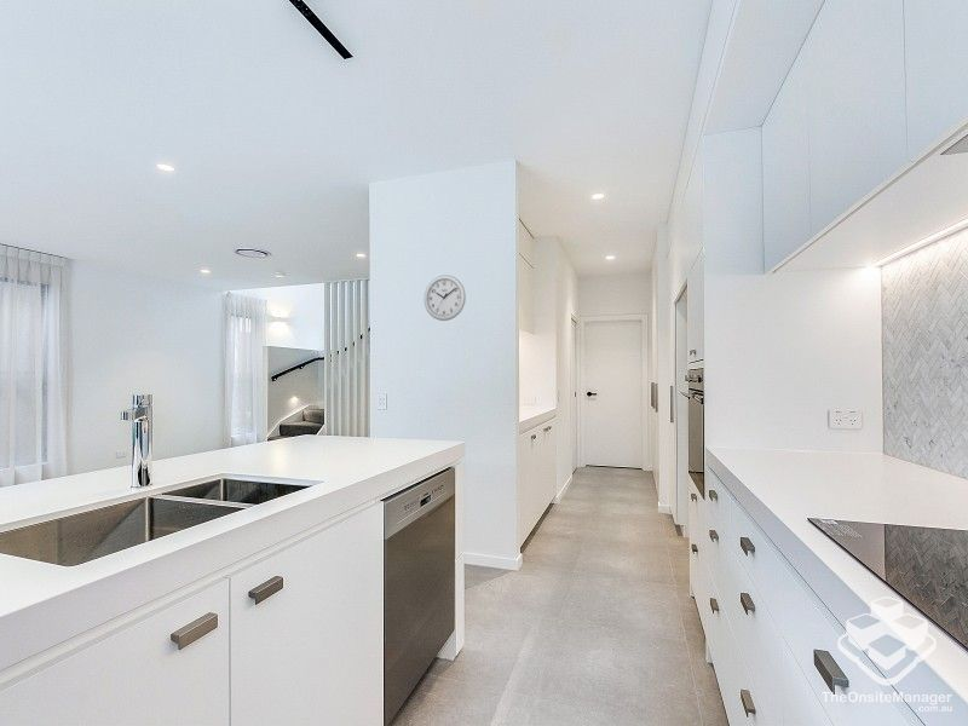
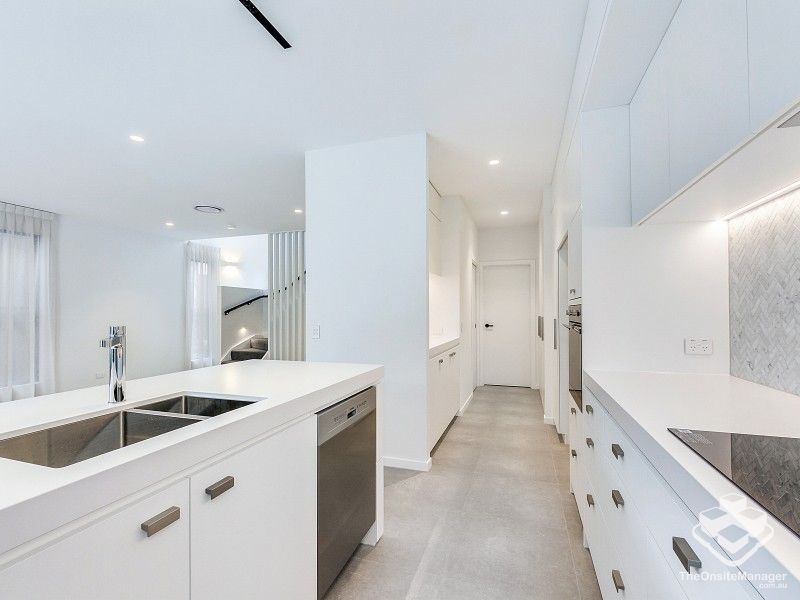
- wall clock [422,273,467,322]
